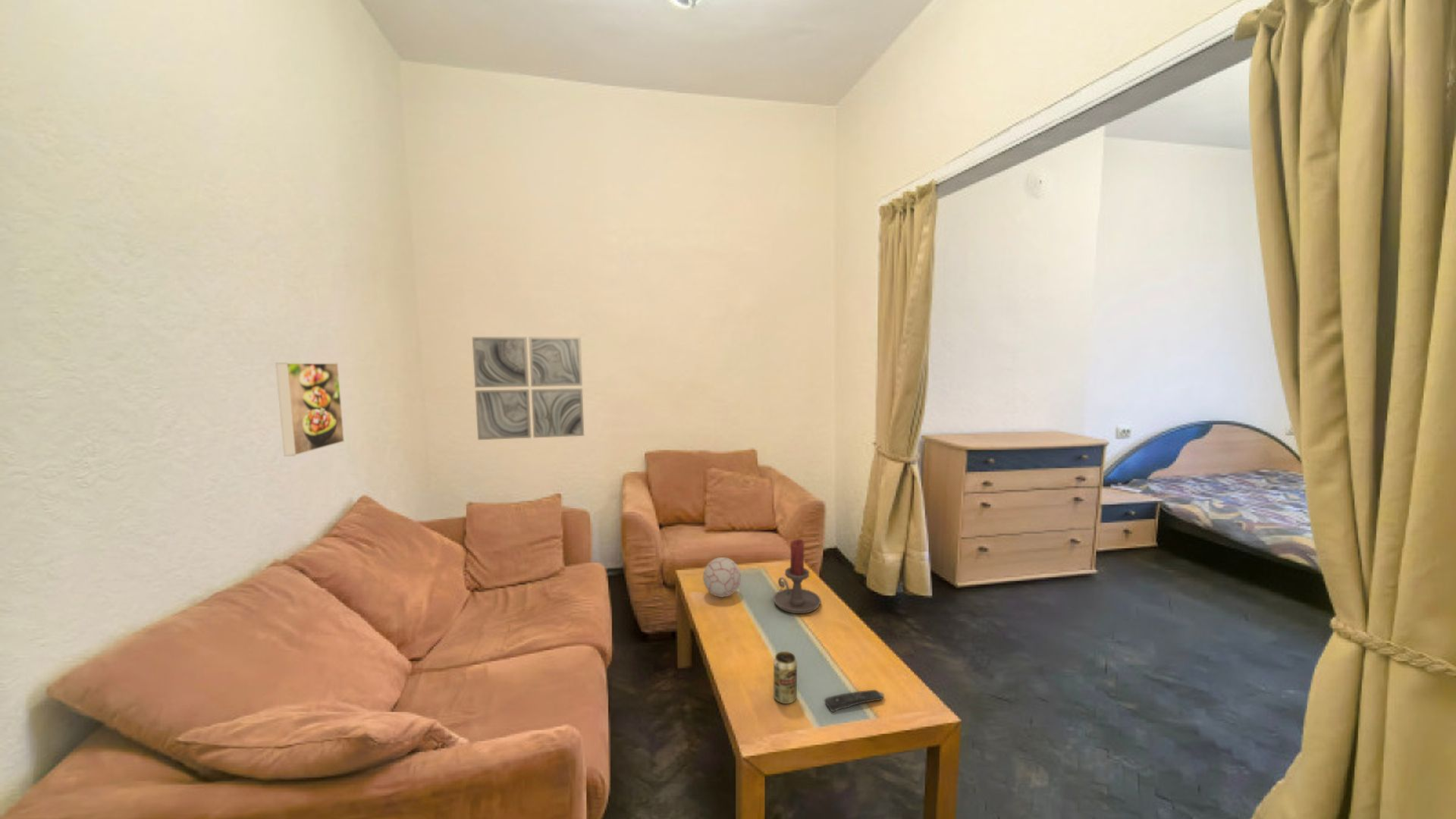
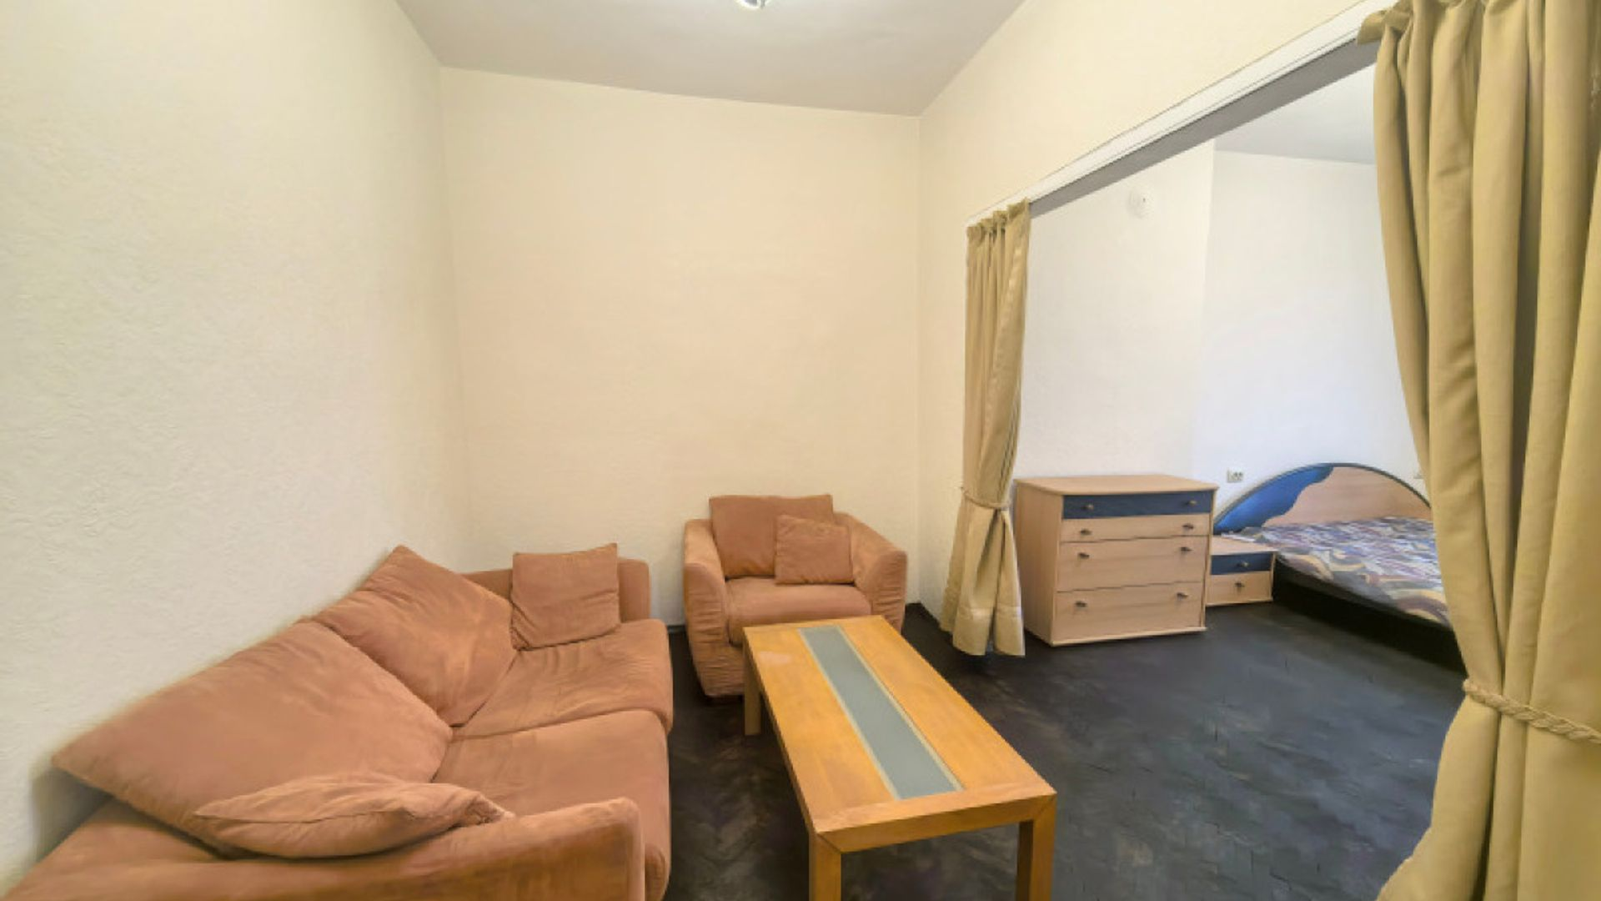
- beverage can [773,651,798,704]
- wall art [472,337,585,441]
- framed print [275,362,345,457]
- candle holder [773,538,822,614]
- remote control [824,689,885,713]
- decorative ball [702,557,742,598]
